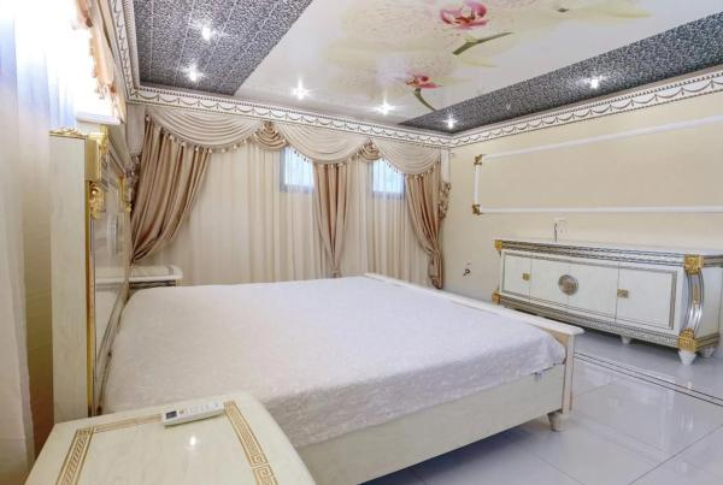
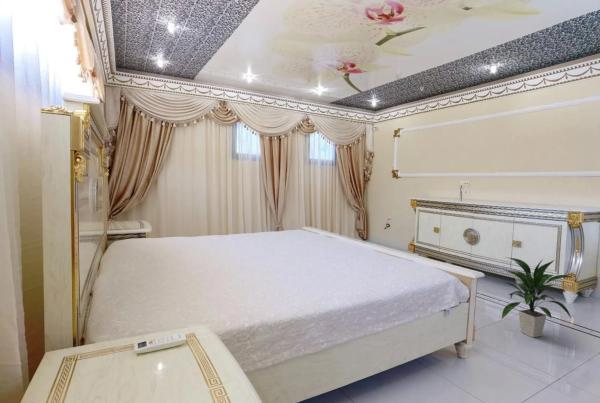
+ indoor plant [501,256,575,338]
